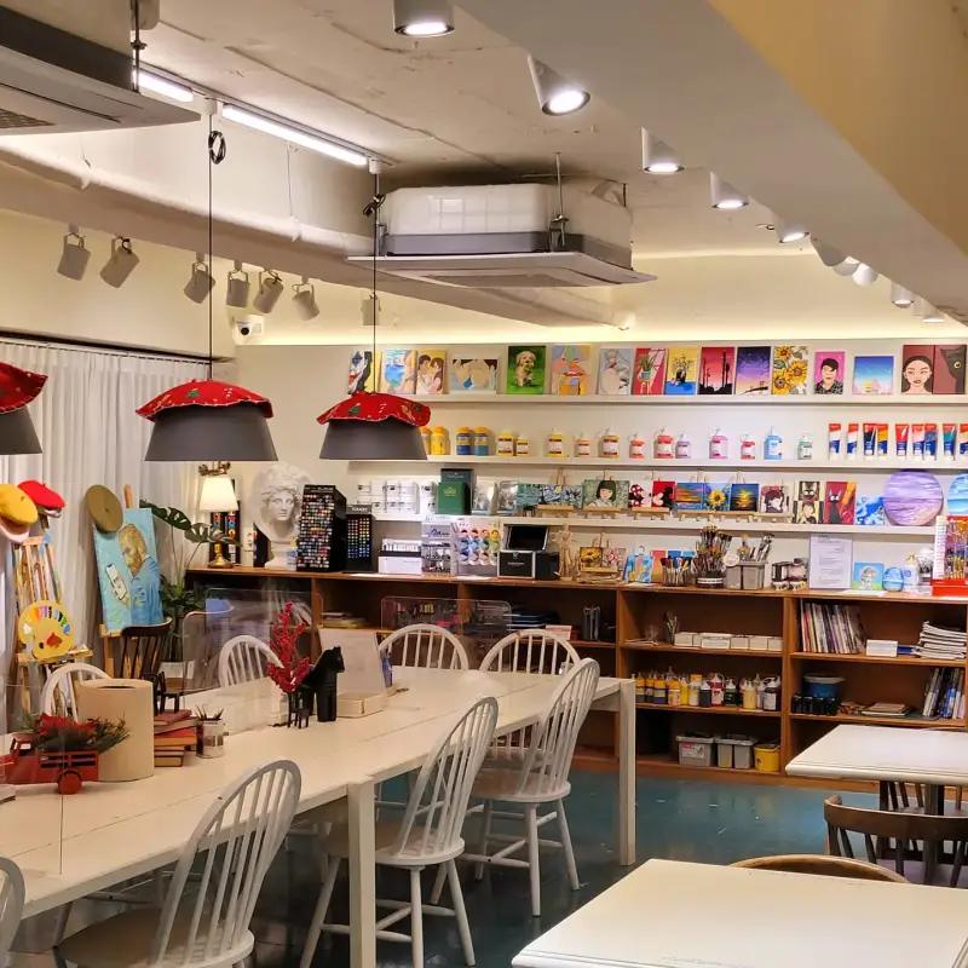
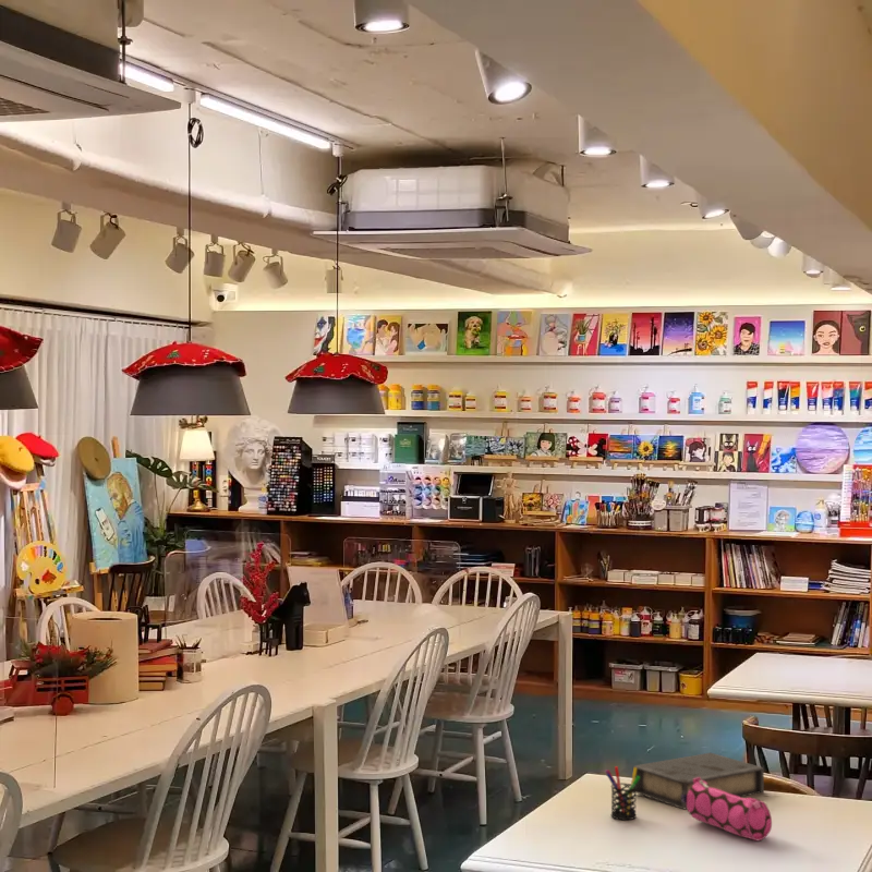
+ pen holder [604,765,640,821]
+ book [632,752,765,810]
+ pencil case [681,777,773,841]
